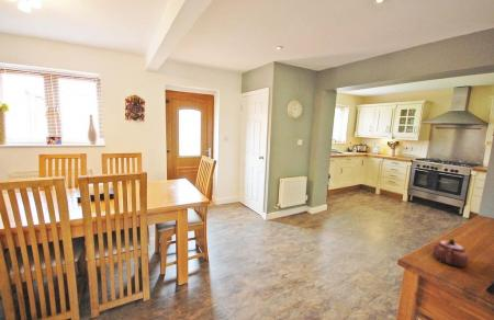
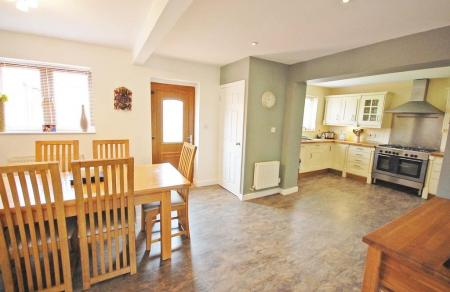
- teapot [431,237,470,267]
